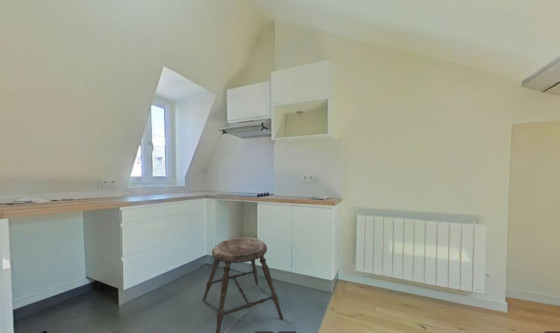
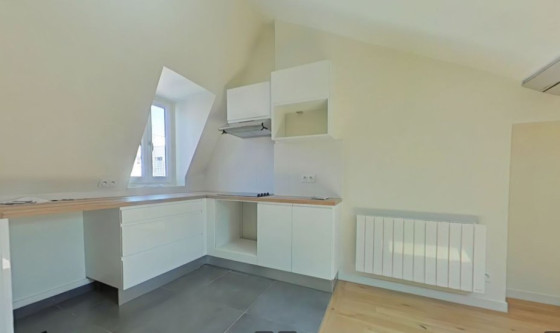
- stool [202,236,284,333]
